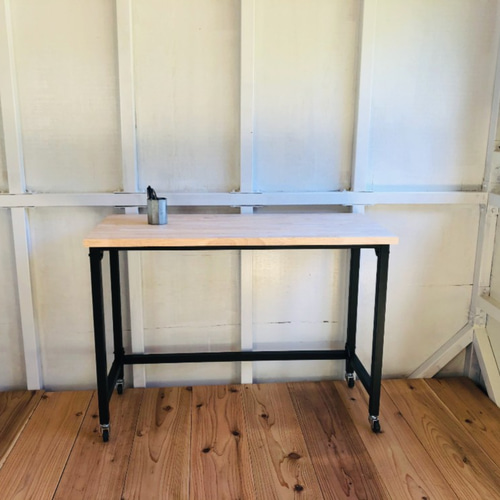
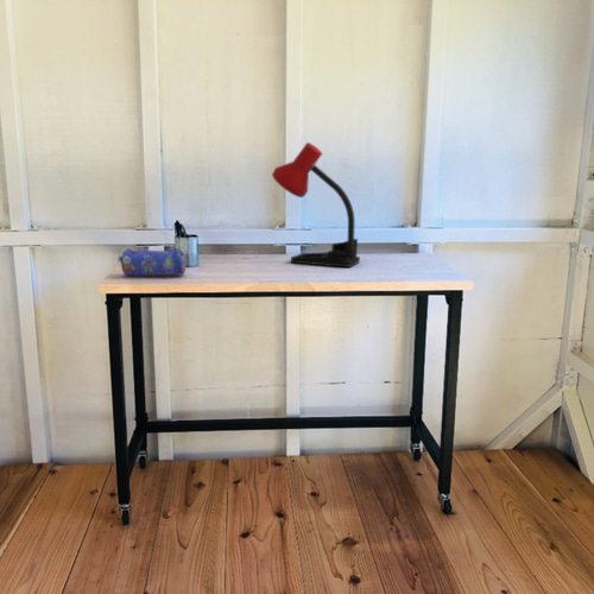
+ pencil case [116,247,188,277]
+ desk lamp [271,141,361,268]
